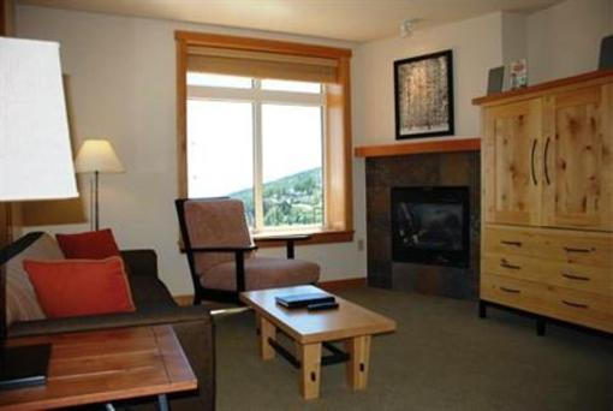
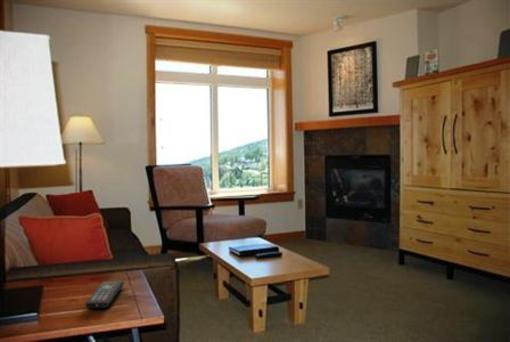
+ remote control [85,280,125,309]
